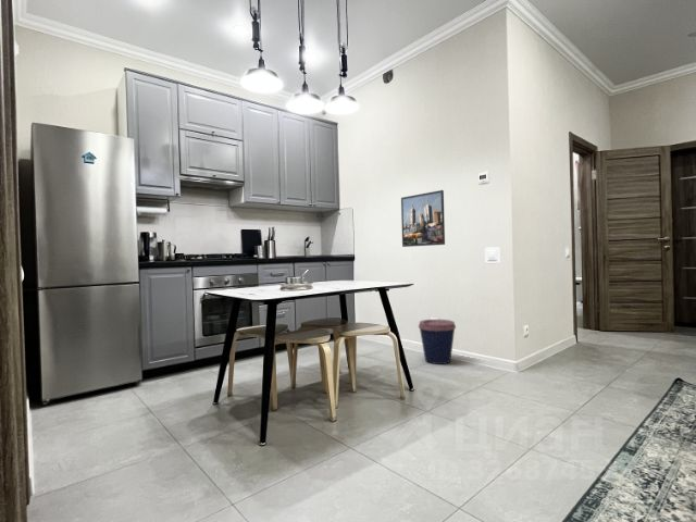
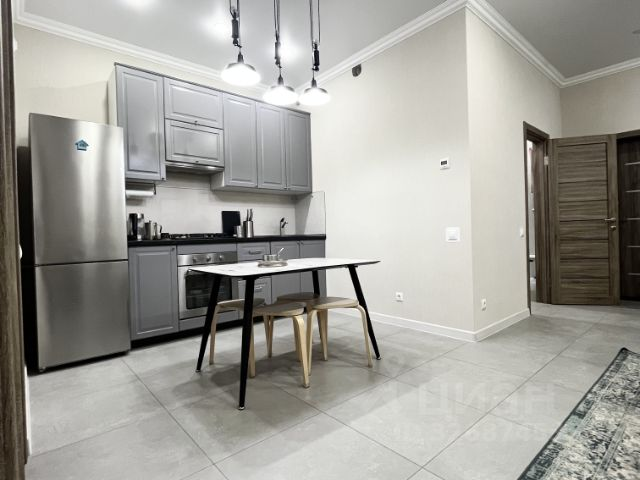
- coffee cup [418,319,457,365]
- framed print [400,189,446,248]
